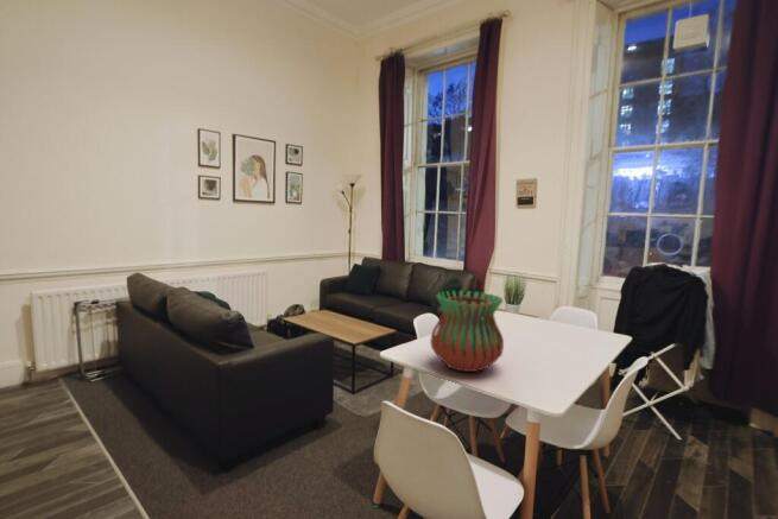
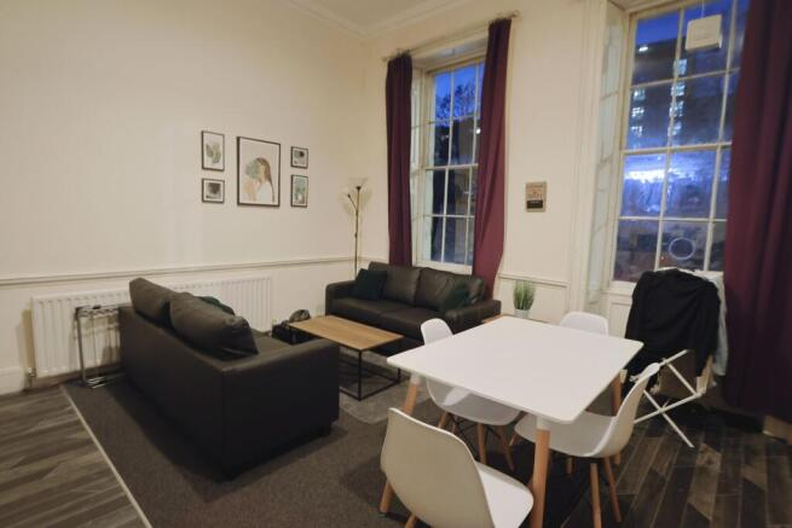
- vase [429,290,505,373]
